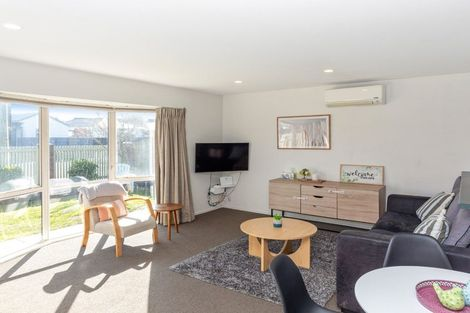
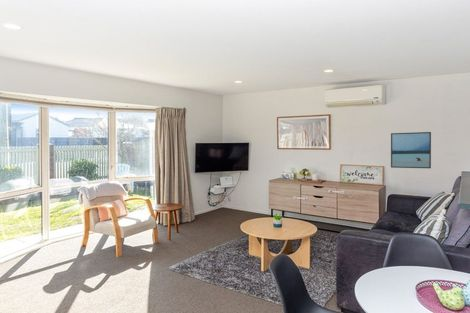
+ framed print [390,131,432,169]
